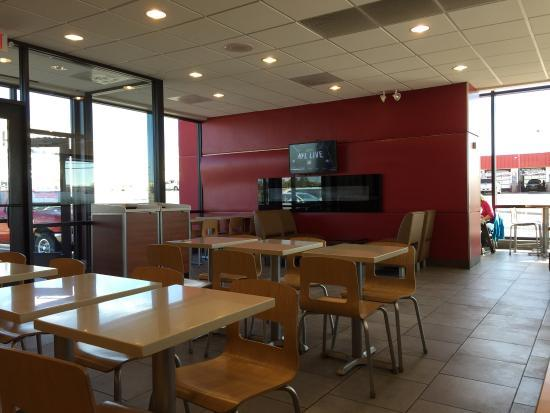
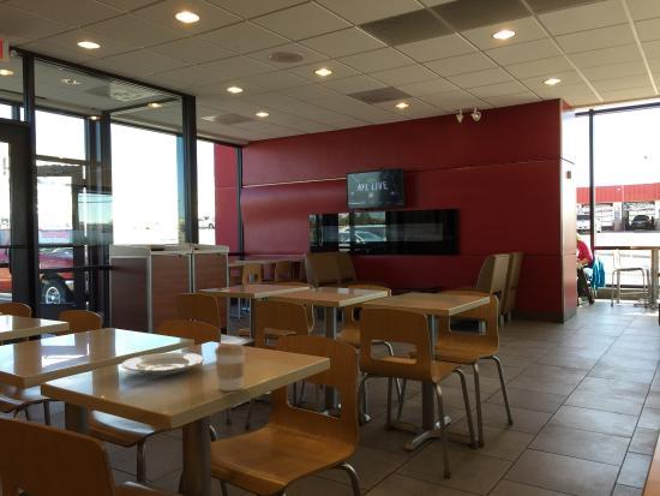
+ coffee cup [214,343,247,392]
+ plate [120,352,205,376]
